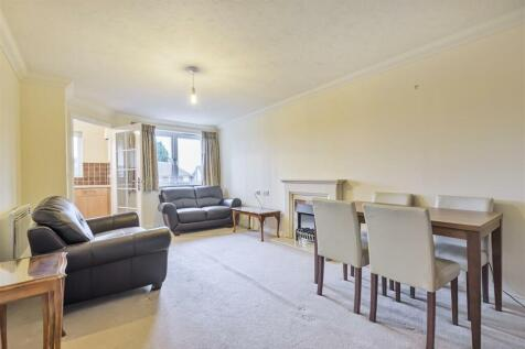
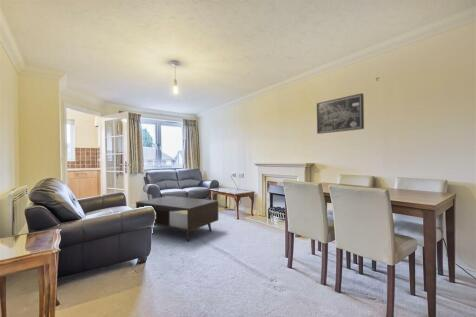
+ coffee table [135,195,219,242]
+ wall art [316,92,365,135]
